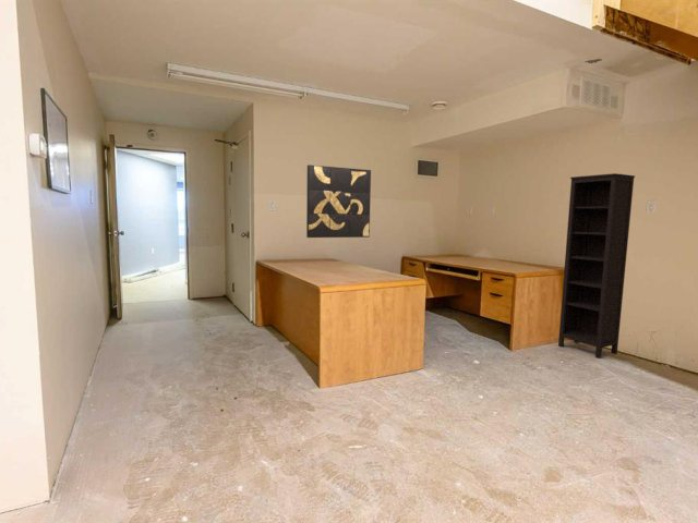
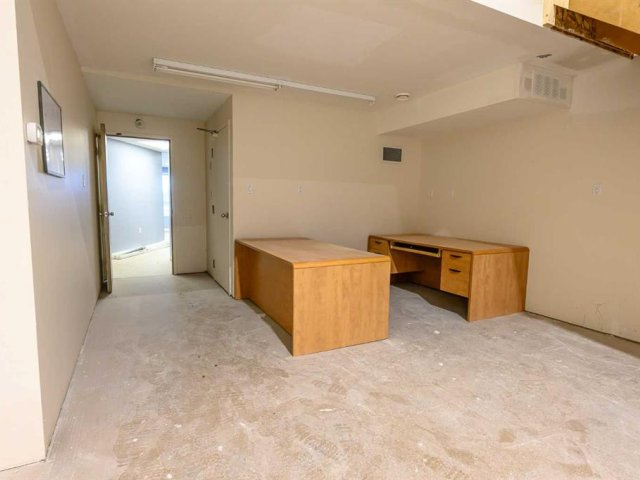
- wall art [305,163,372,239]
- bookcase [557,172,636,360]
